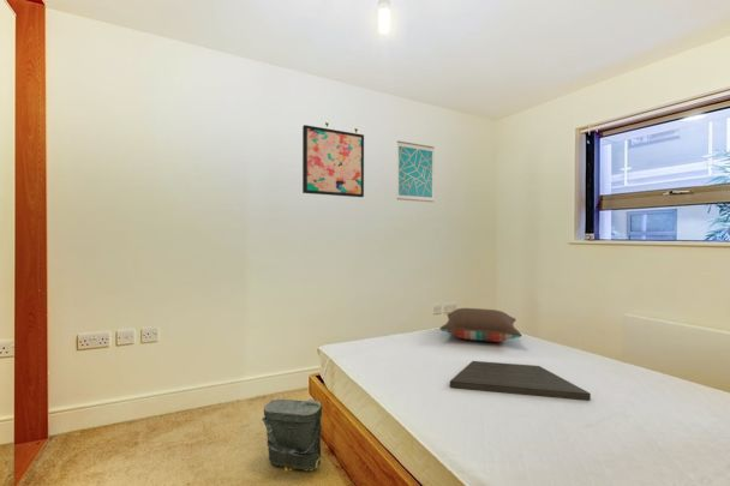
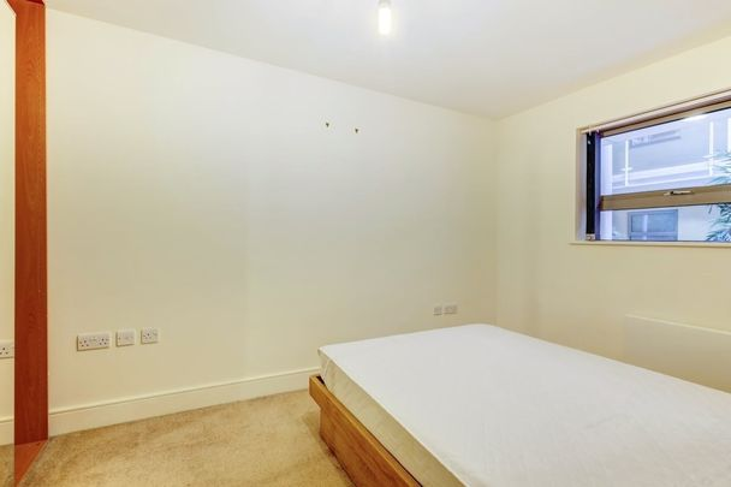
- tray [449,360,592,401]
- pillow [438,307,522,343]
- bag [261,398,323,472]
- wall art [396,140,436,203]
- wall art [301,124,365,198]
